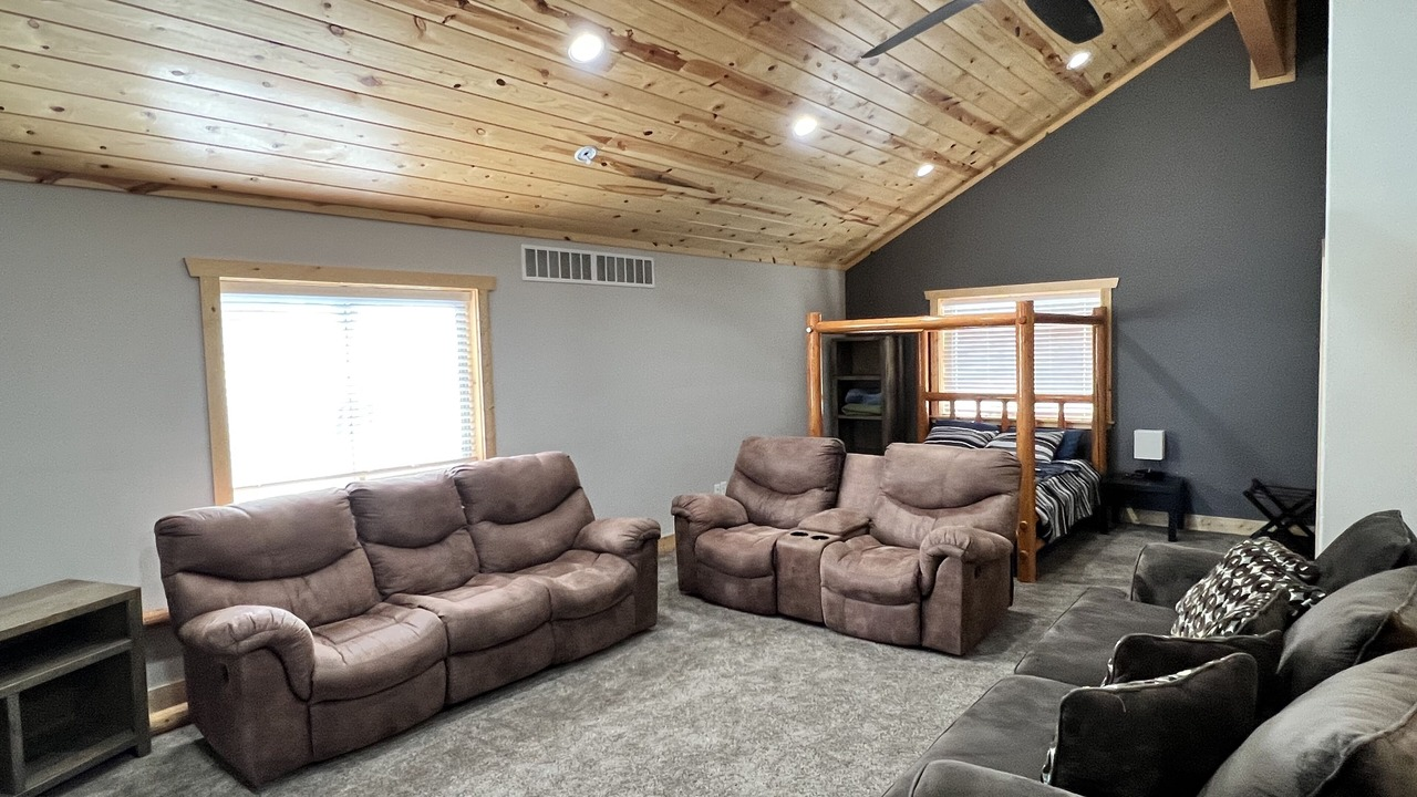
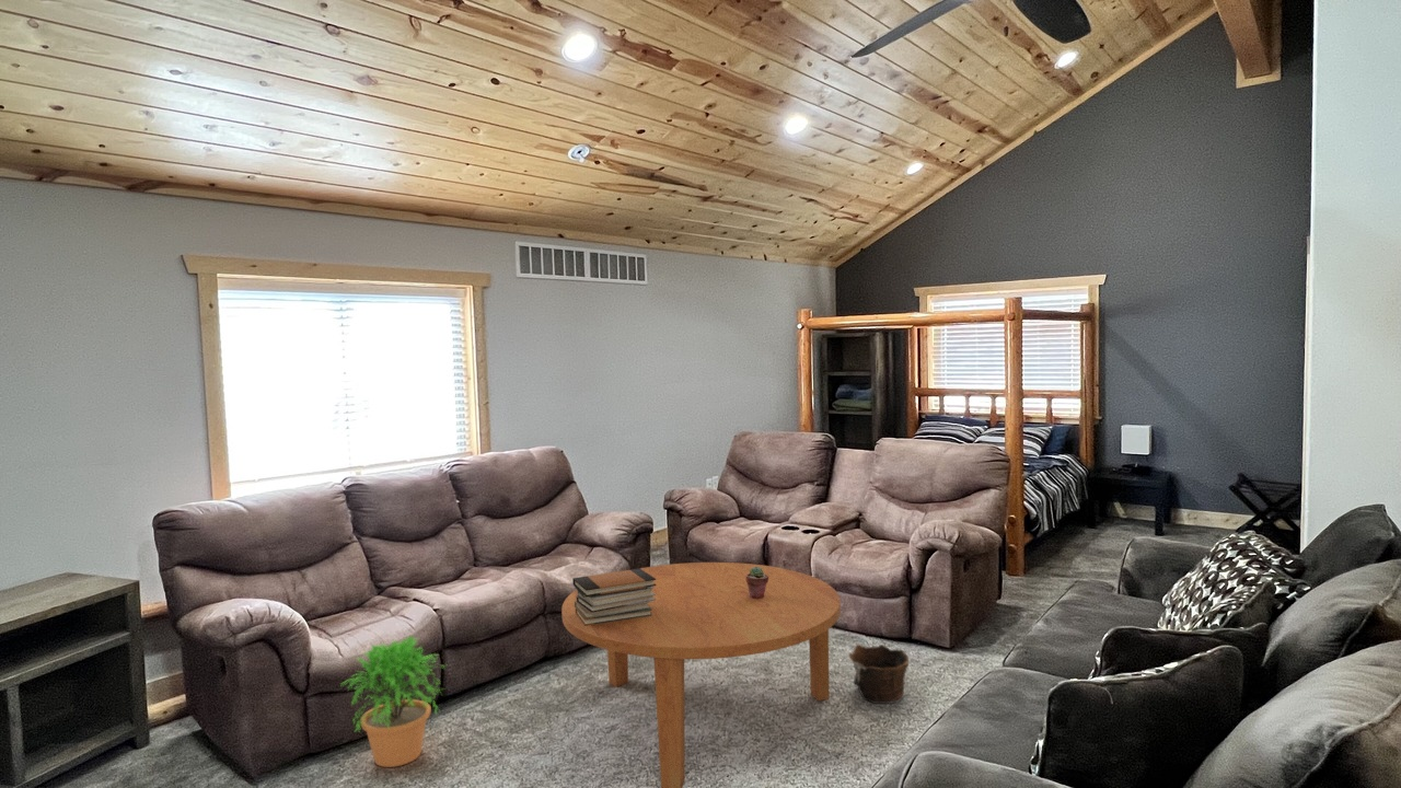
+ potted succulent [745,567,768,599]
+ clay pot [847,644,910,705]
+ potted plant [339,635,447,768]
+ coffee table [560,561,842,788]
+ book stack [571,567,657,626]
